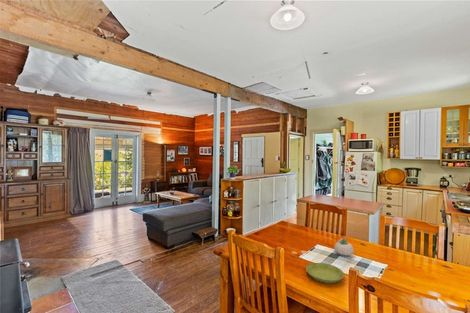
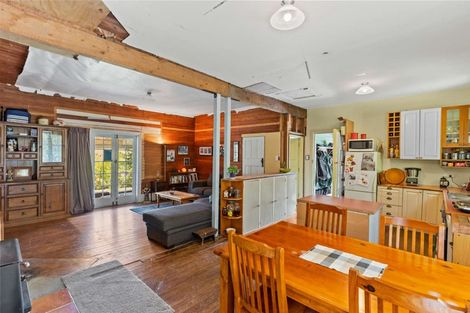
- succulent planter [333,237,355,257]
- saucer [305,262,345,284]
